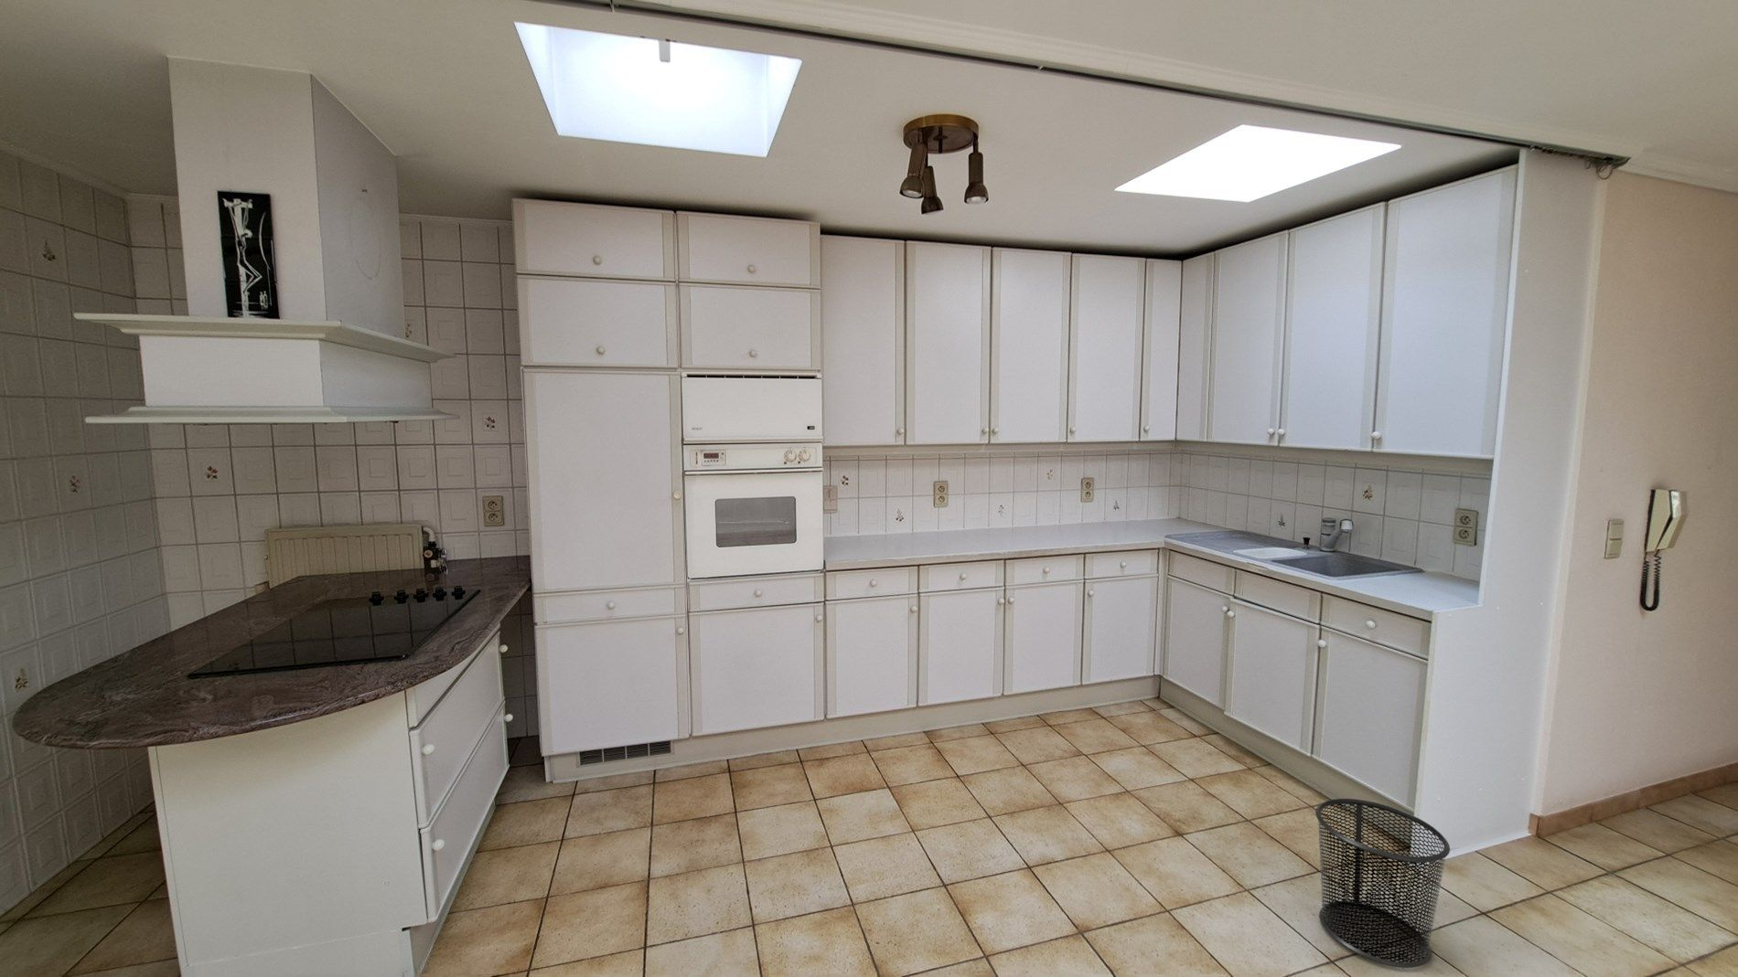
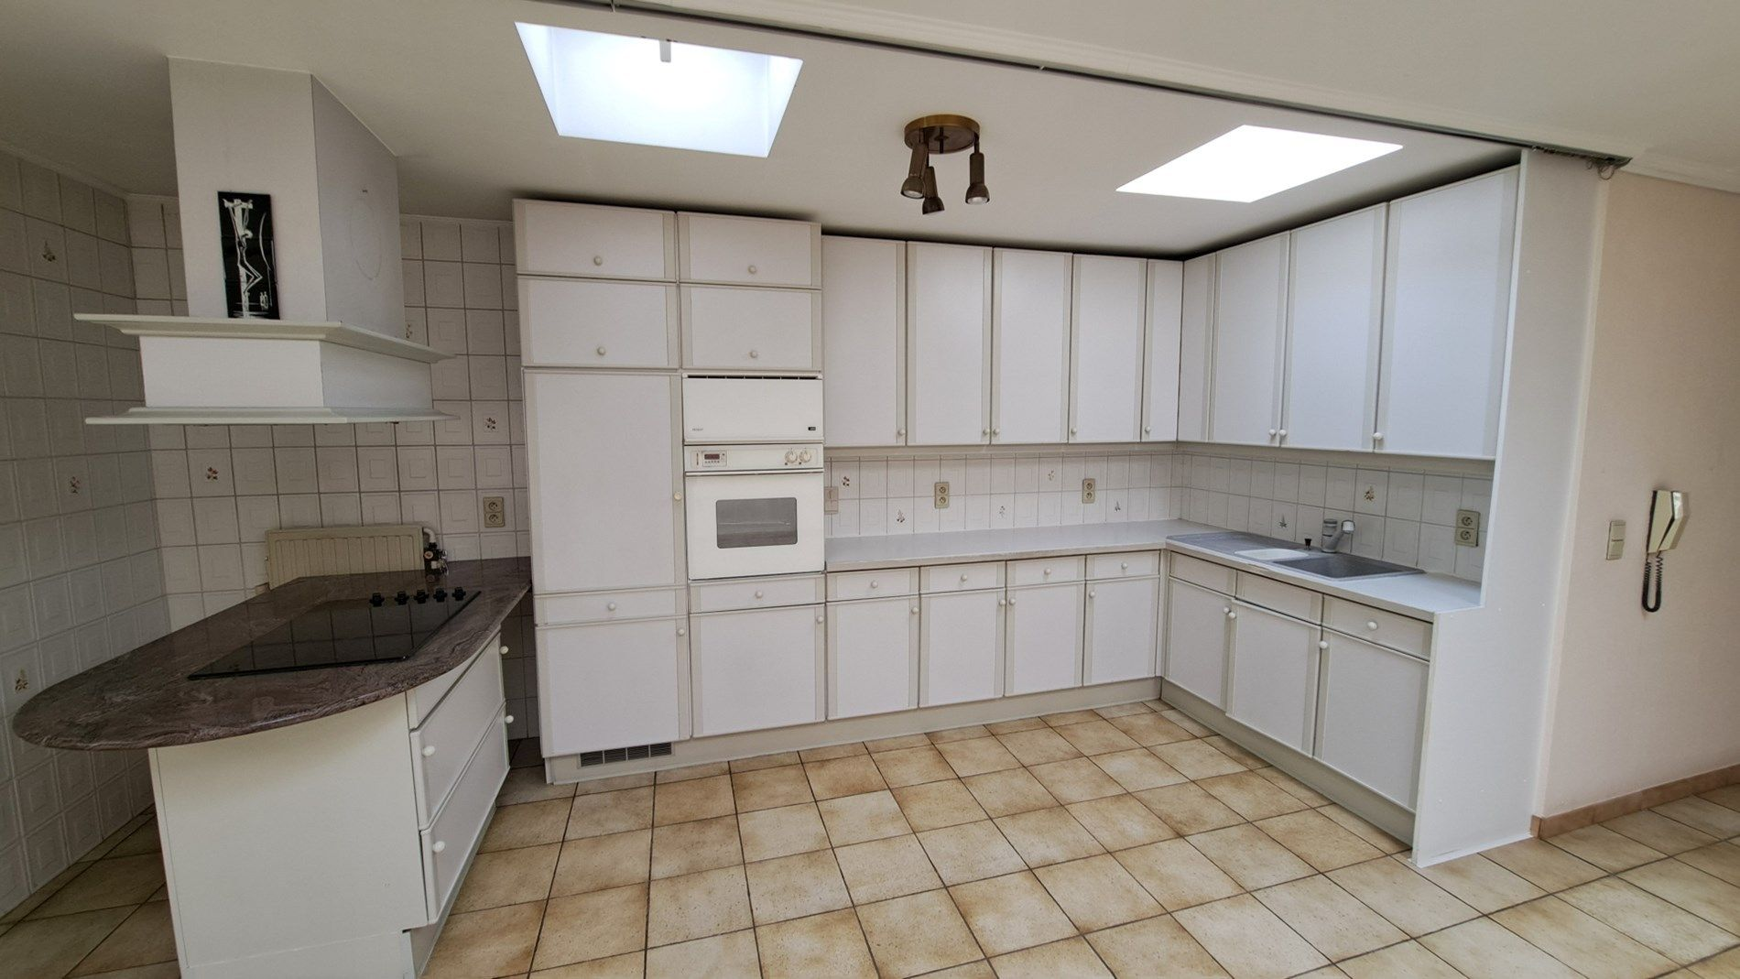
- waste bin [1314,798,1450,969]
